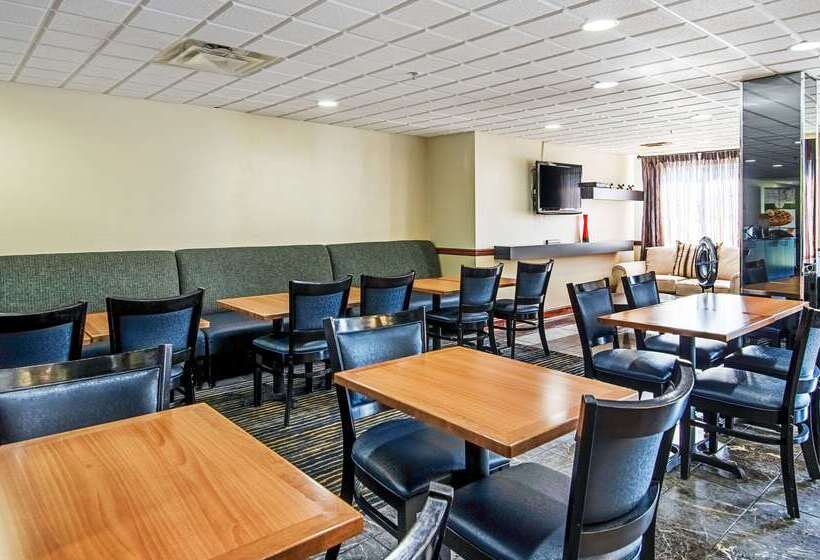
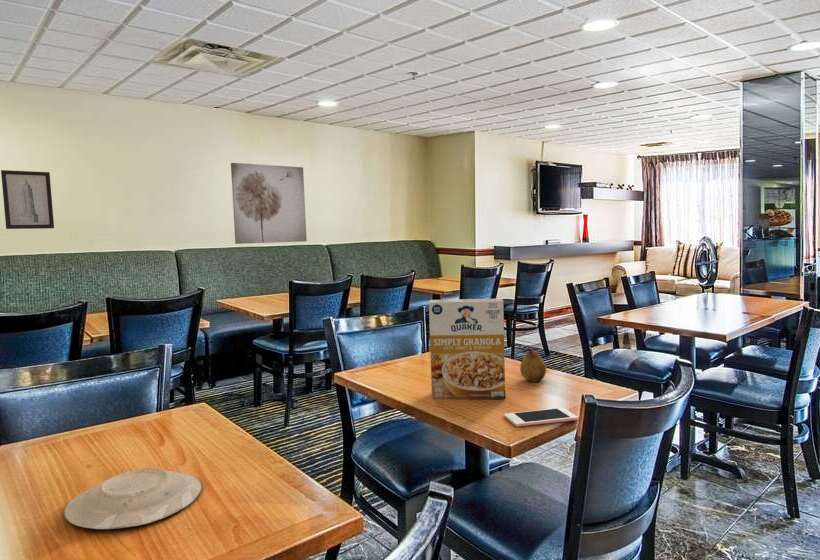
+ wall art [0,169,55,230]
+ cereal box [428,298,506,400]
+ fruit [519,346,547,383]
+ plate [63,467,202,530]
+ wall art [230,162,308,245]
+ cell phone [503,407,579,428]
